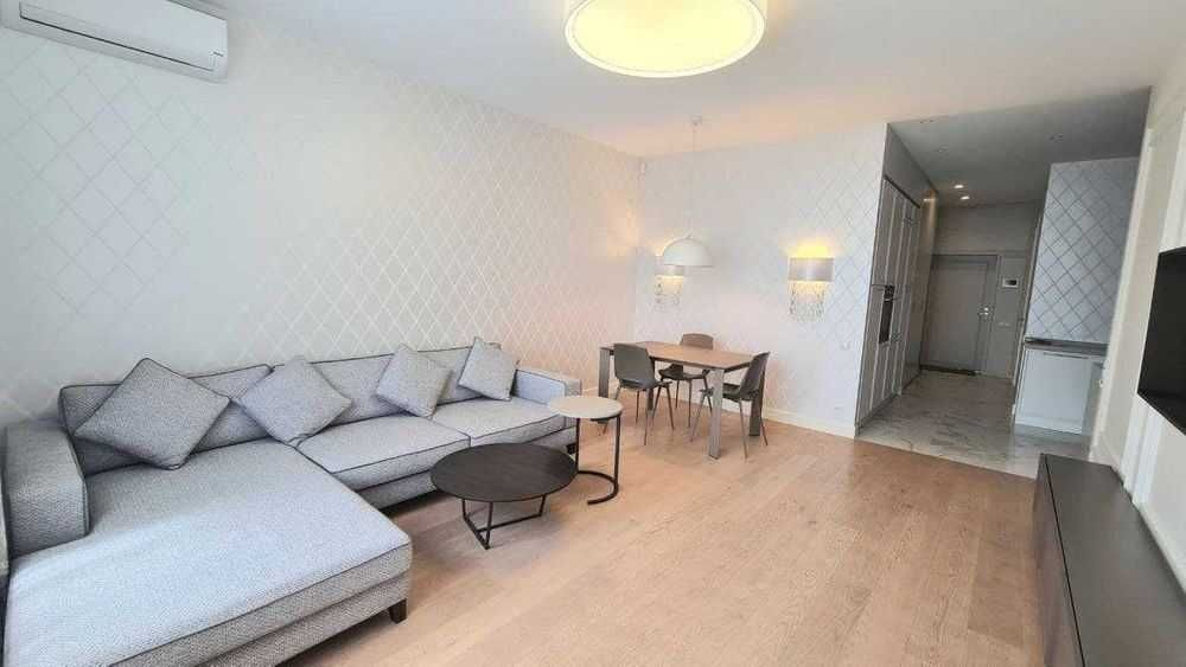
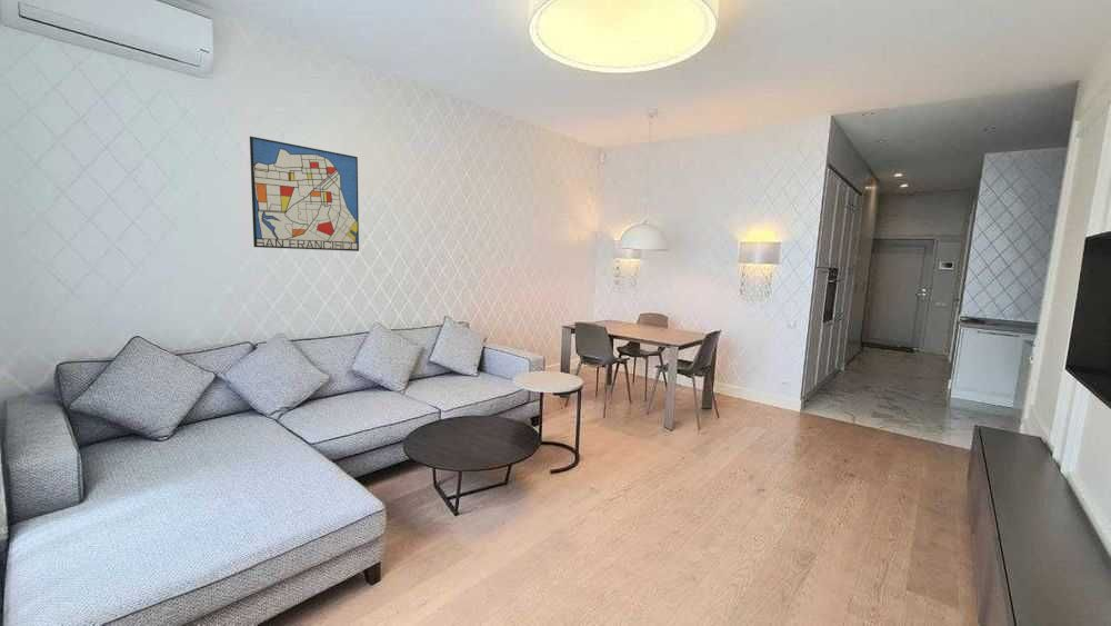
+ wall art [249,136,360,252]
